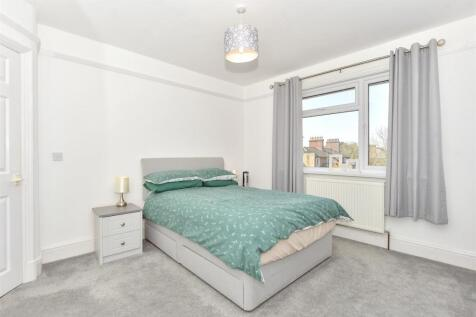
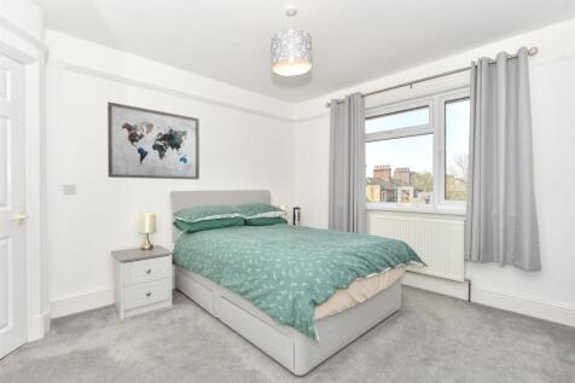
+ wall art [106,101,201,181]
